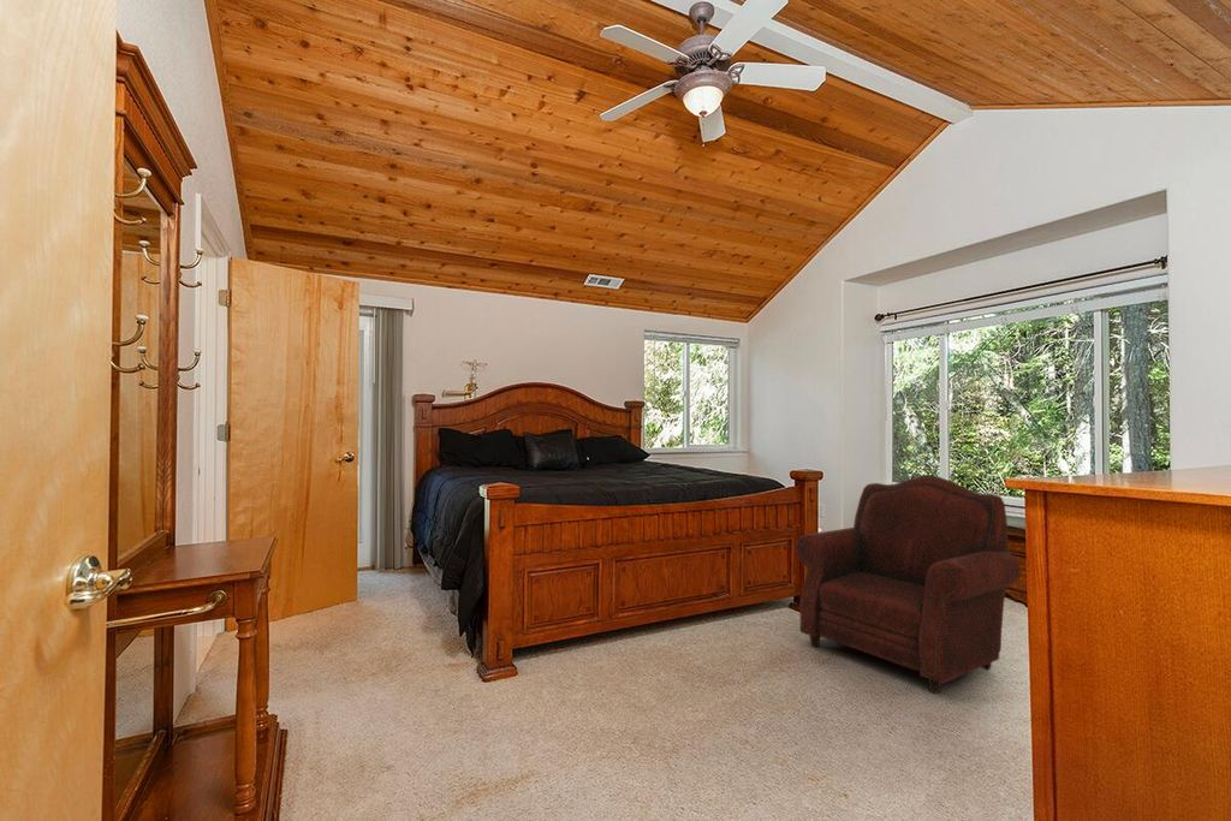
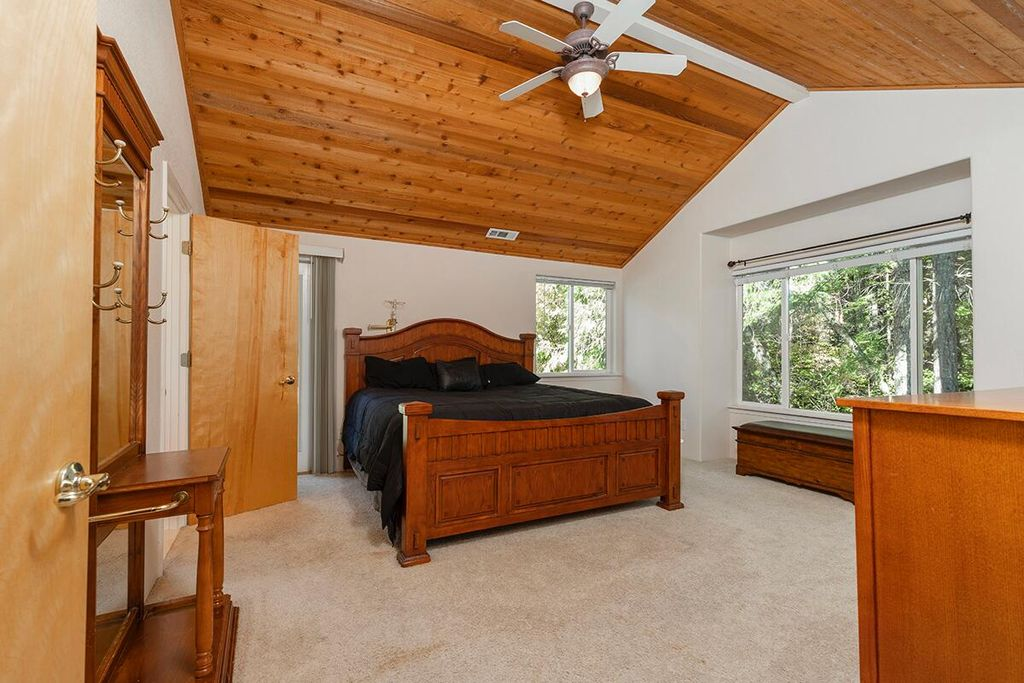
- armchair [795,475,1022,695]
